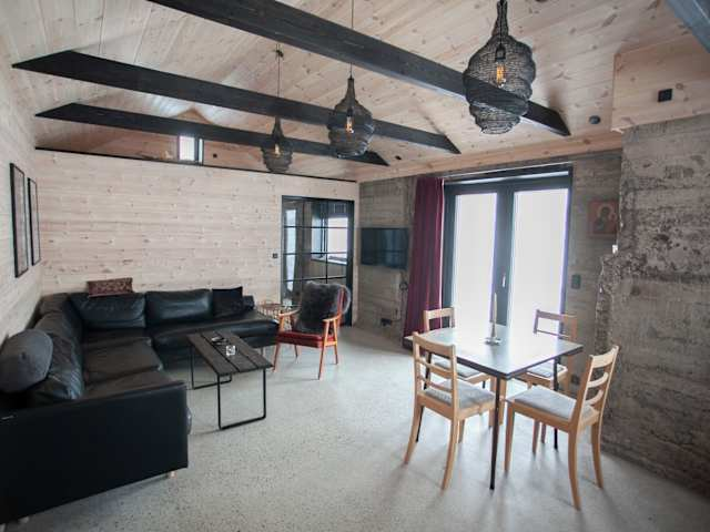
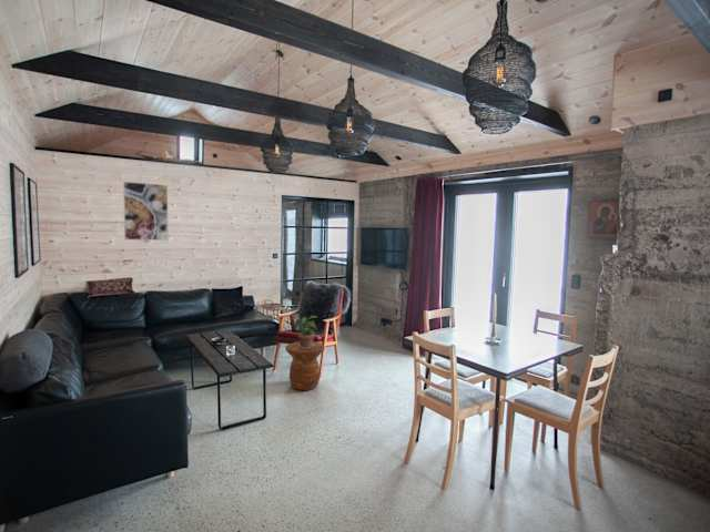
+ potted plant [292,315,317,348]
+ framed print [122,181,170,242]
+ side table [284,340,326,391]
